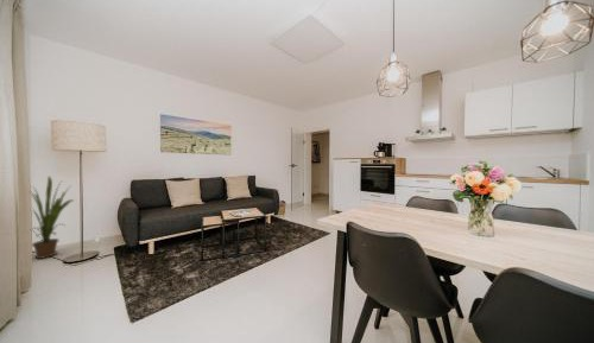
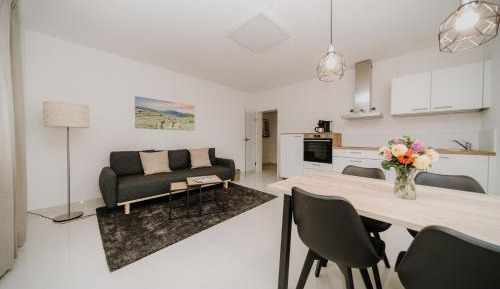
- house plant [30,174,76,260]
